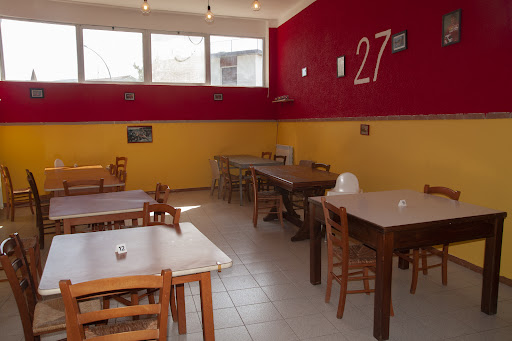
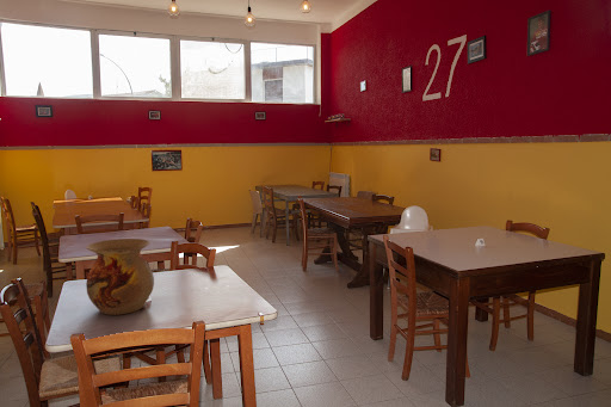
+ vase [85,238,155,316]
